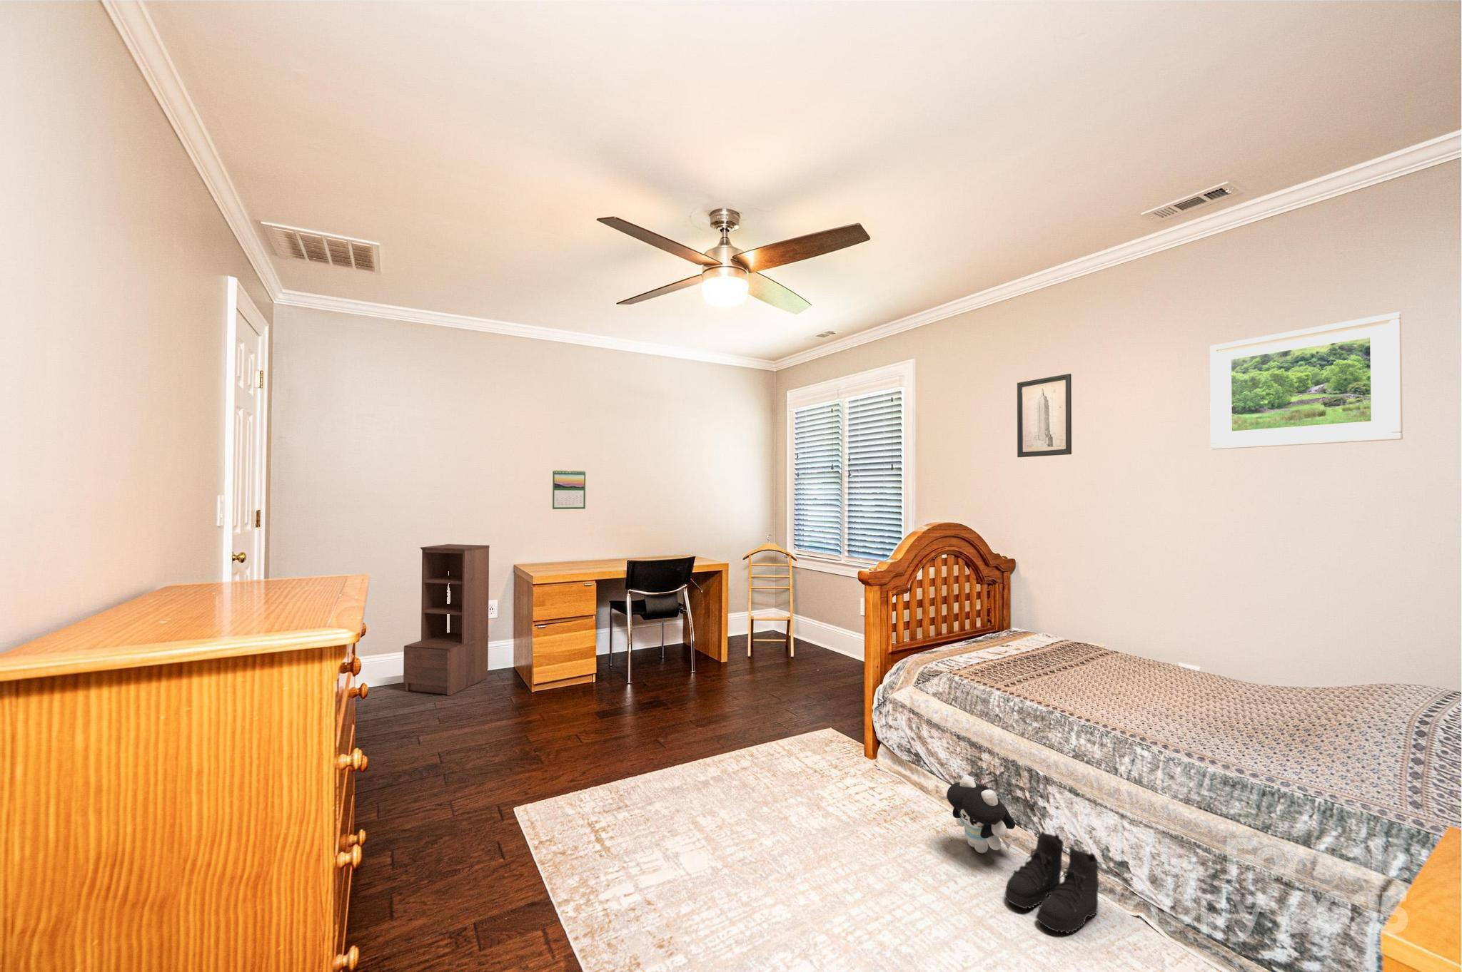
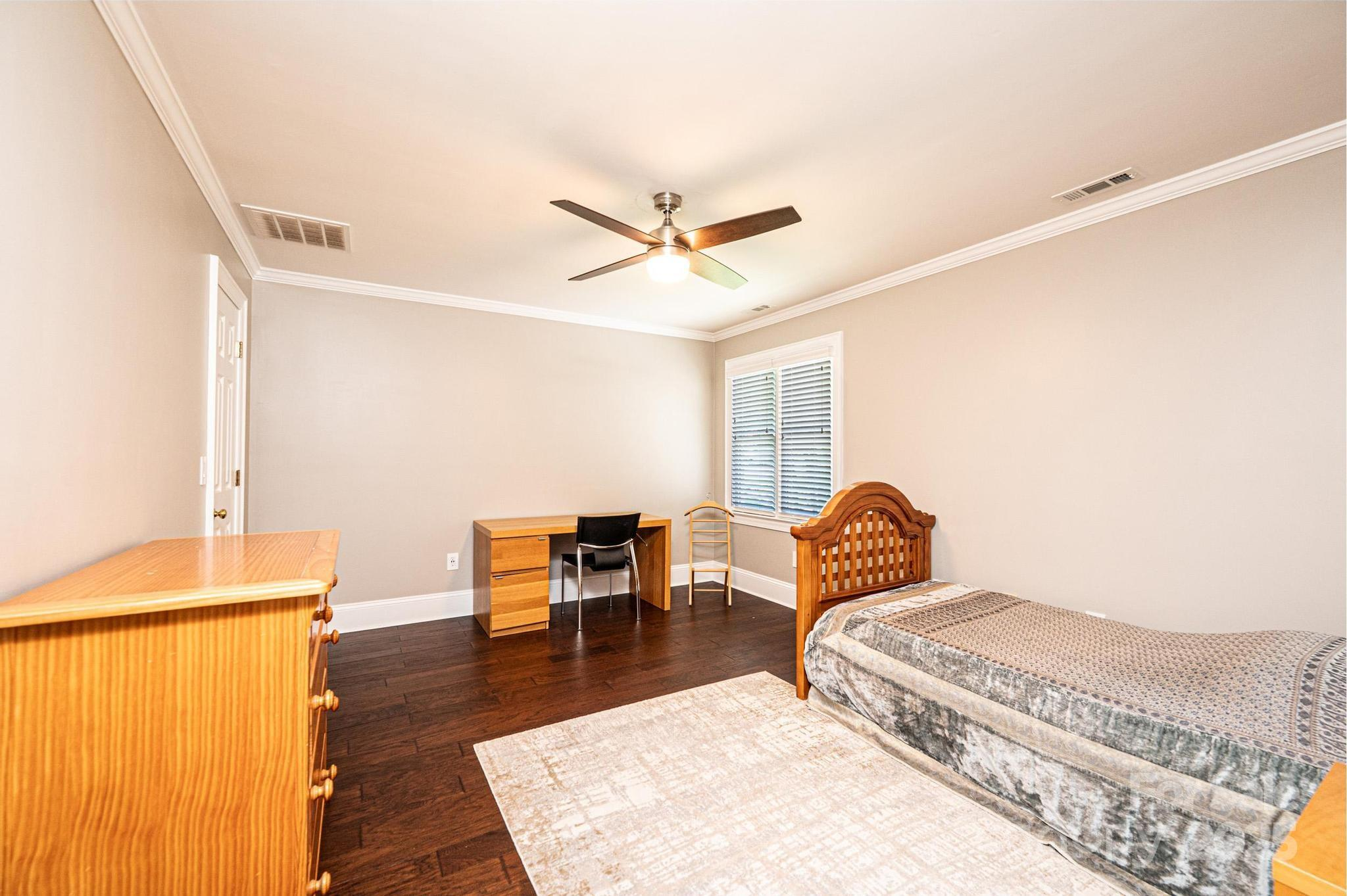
- wall art [1017,373,1072,458]
- calendar [551,470,586,510]
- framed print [1209,311,1403,450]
- bookshelf [403,543,491,696]
- plush toy [945,775,1016,854]
- boots [1004,830,1099,934]
